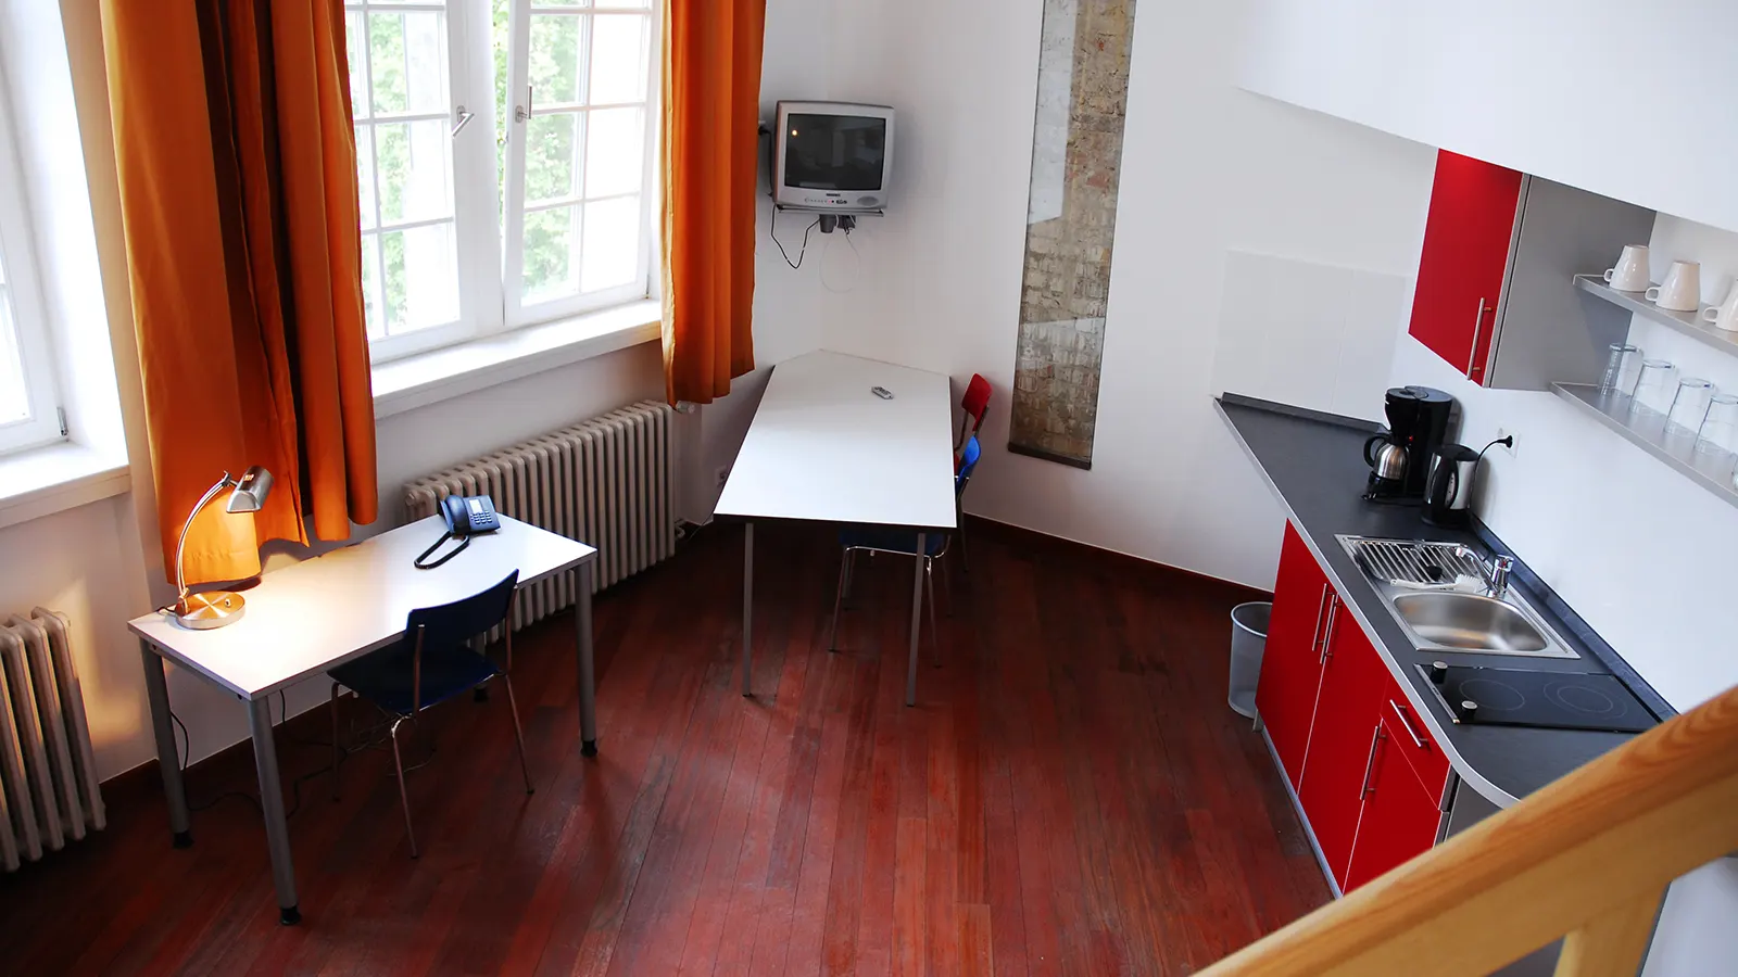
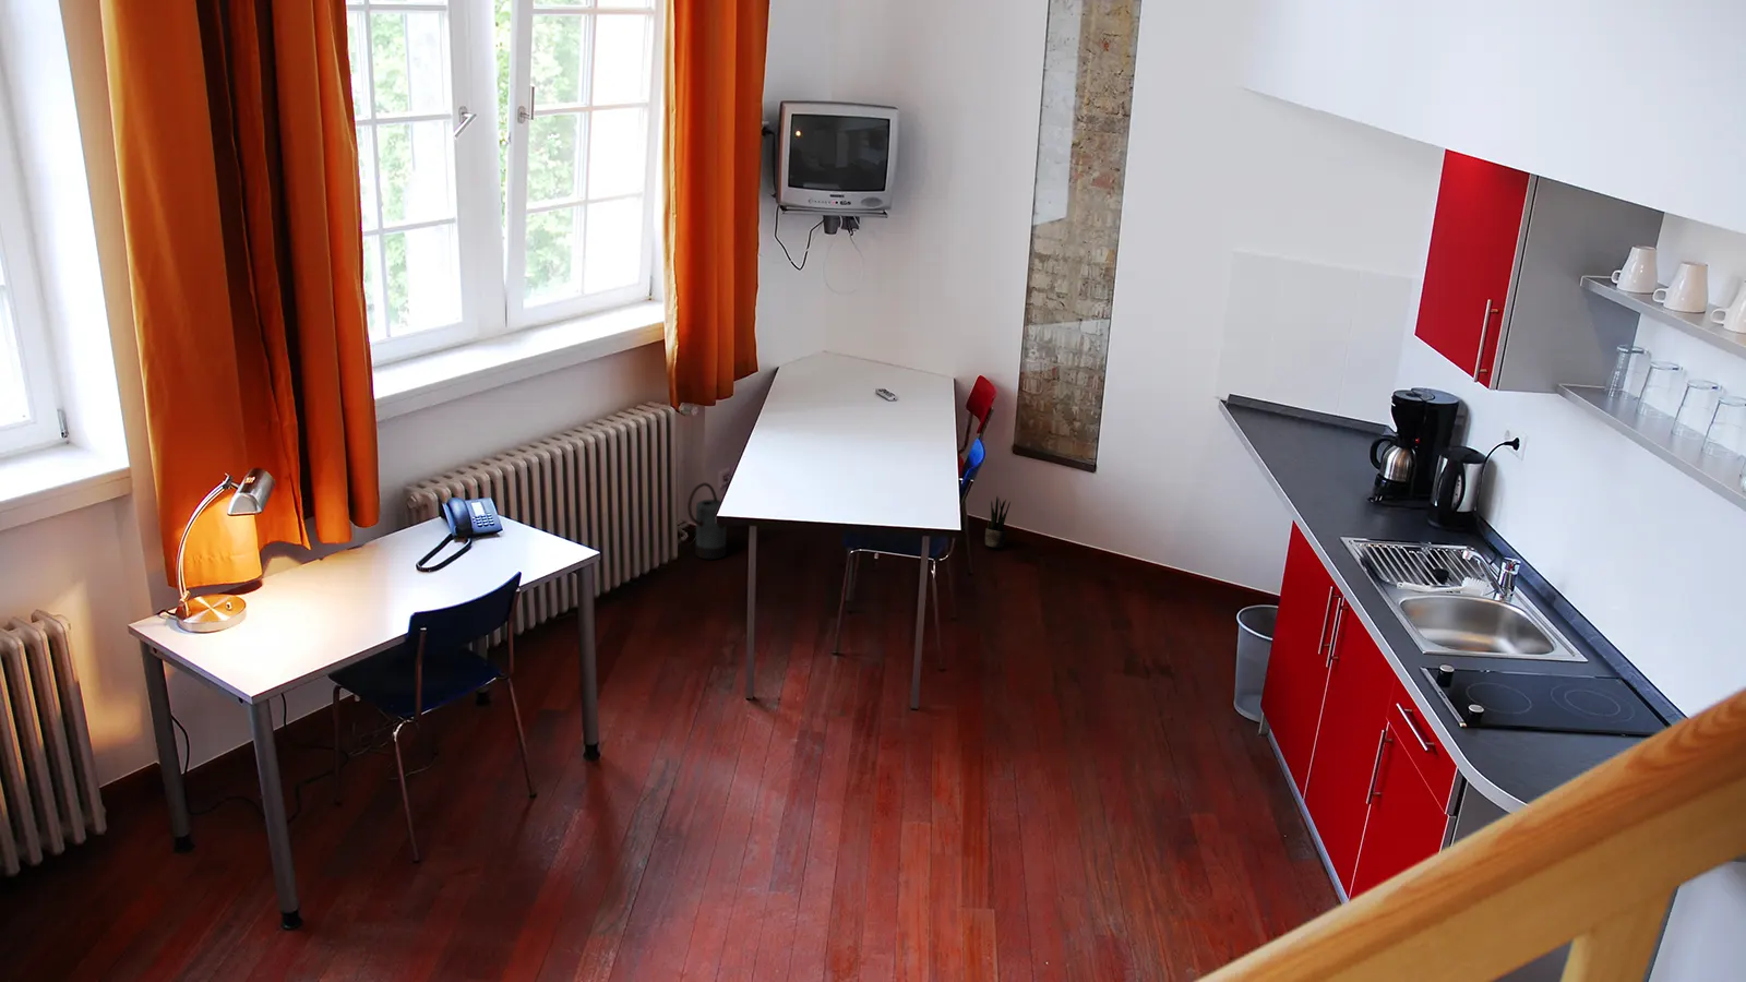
+ potted plant [985,495,1012,549]
+ watering can [686,481,728,560]
